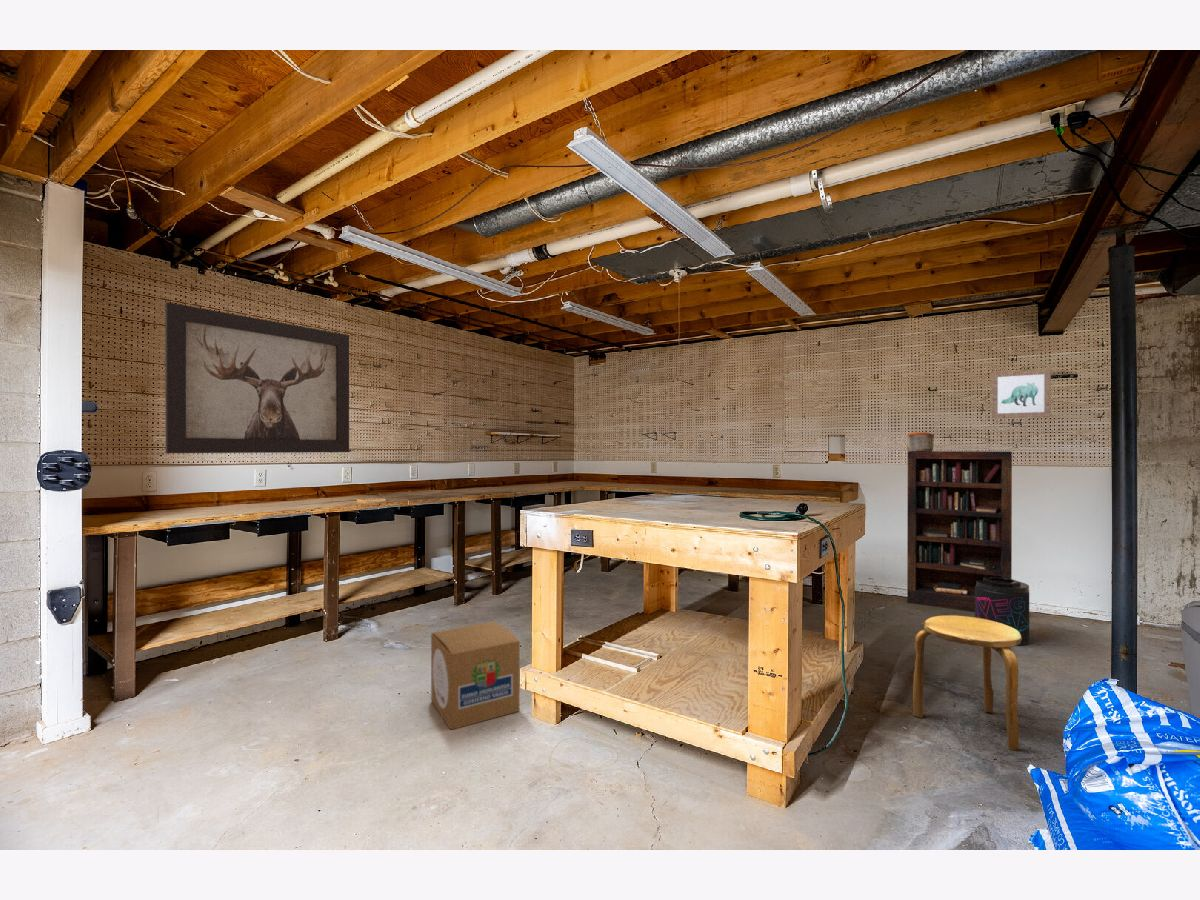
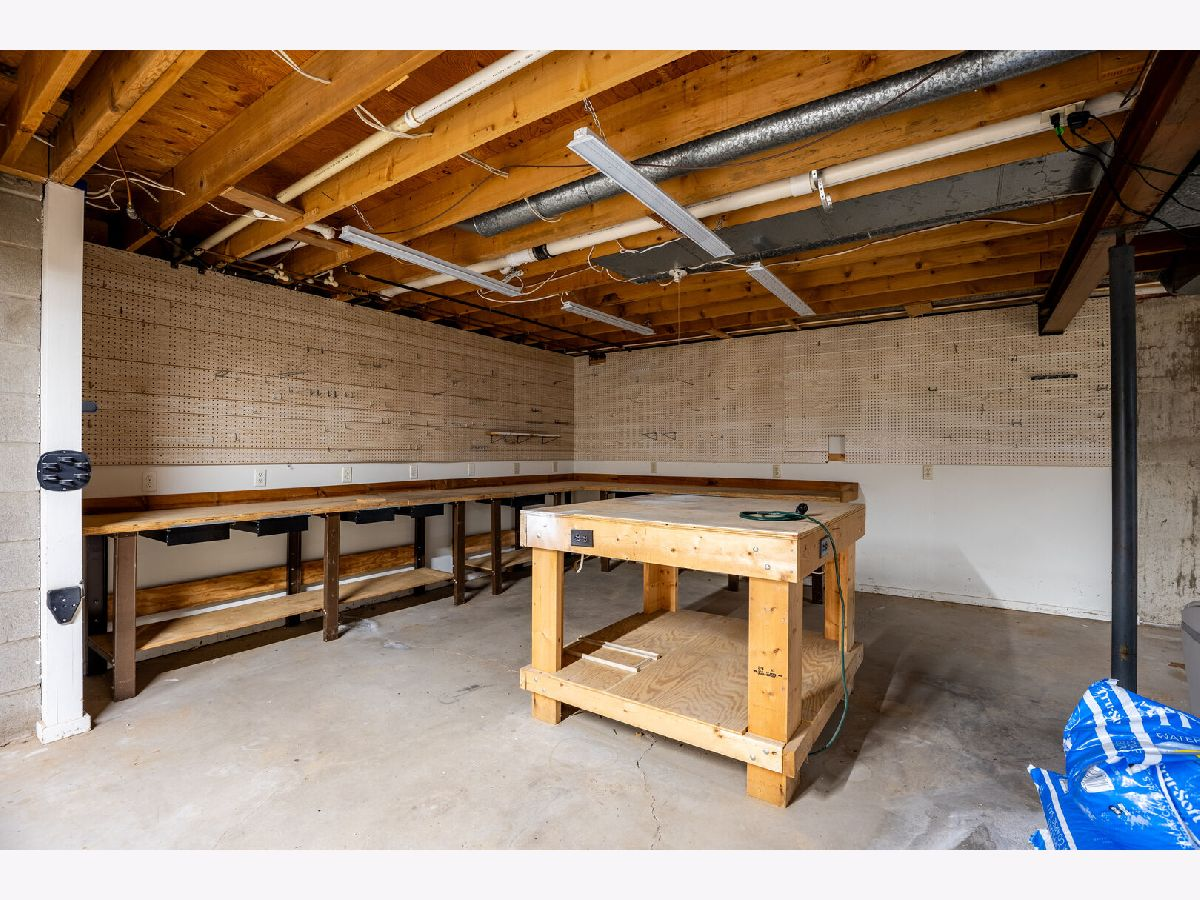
- cardboard box [430,621,521,731]
- can [906,431,935,451]
- wall art [991,368,1052,419]
- stool [912,614,1022,751]
- supplement container [974,576,1030,646]
- bookcase [906,450,1013,613]
- wall art [164,301,350,454]
